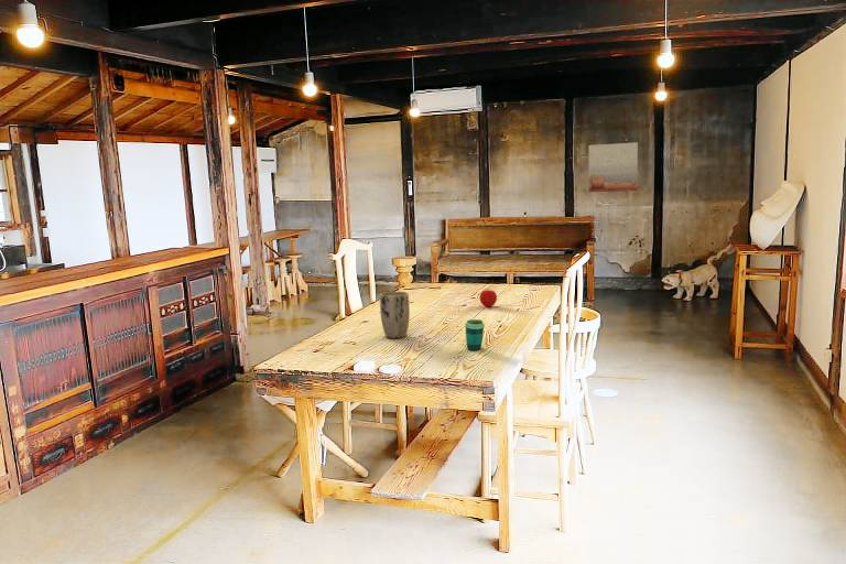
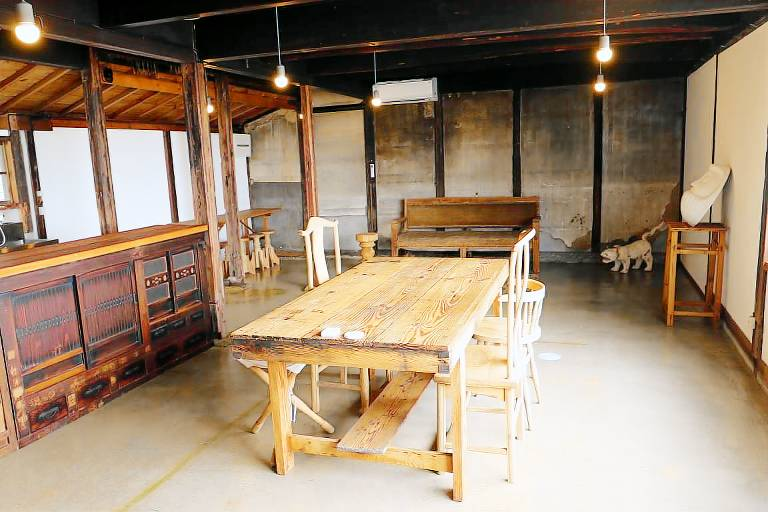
- plant pot [379,291,411,339]
- fruit [478,289,498,308]
- cup [464,318,486,351]
- wall art [588,141,639,193]
